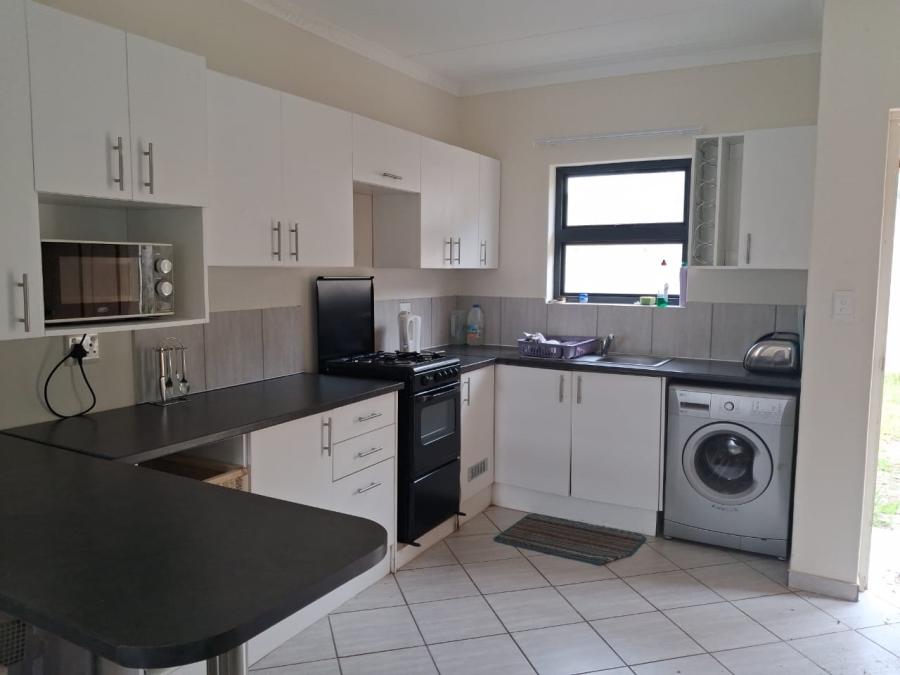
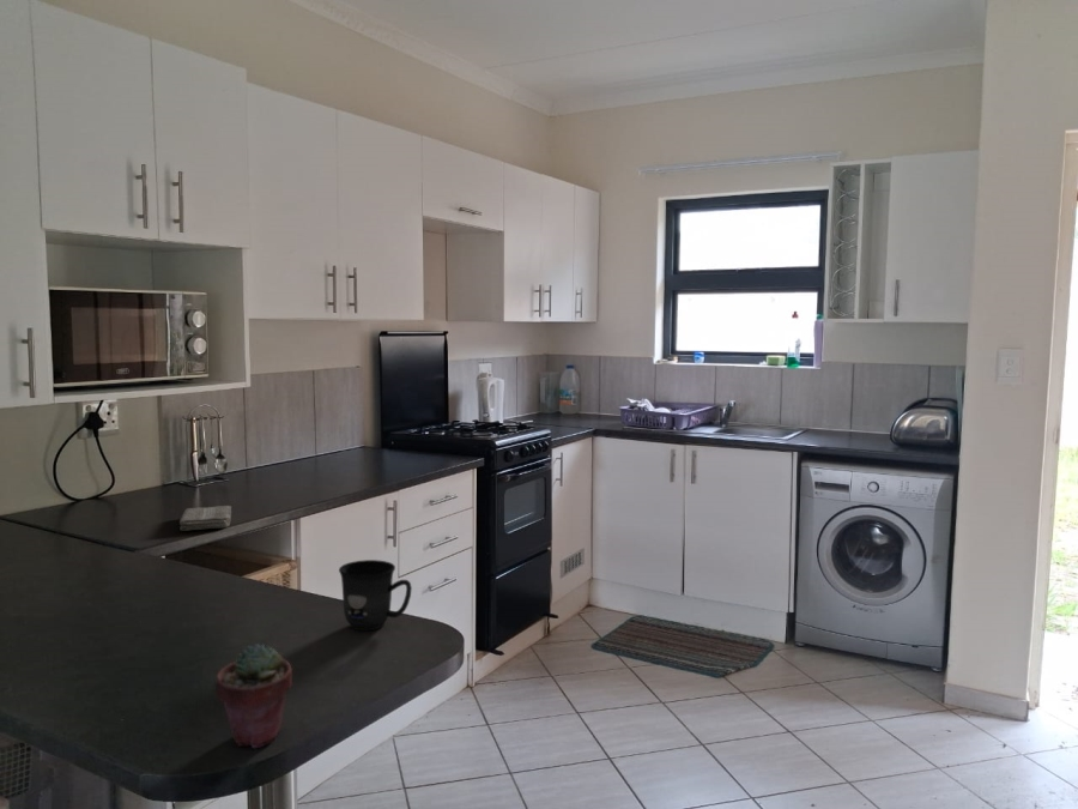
+ washcloth [178,505,232,532]
+ potted succulent [214,642,293,749]
+ mug [338,559,413,632]
